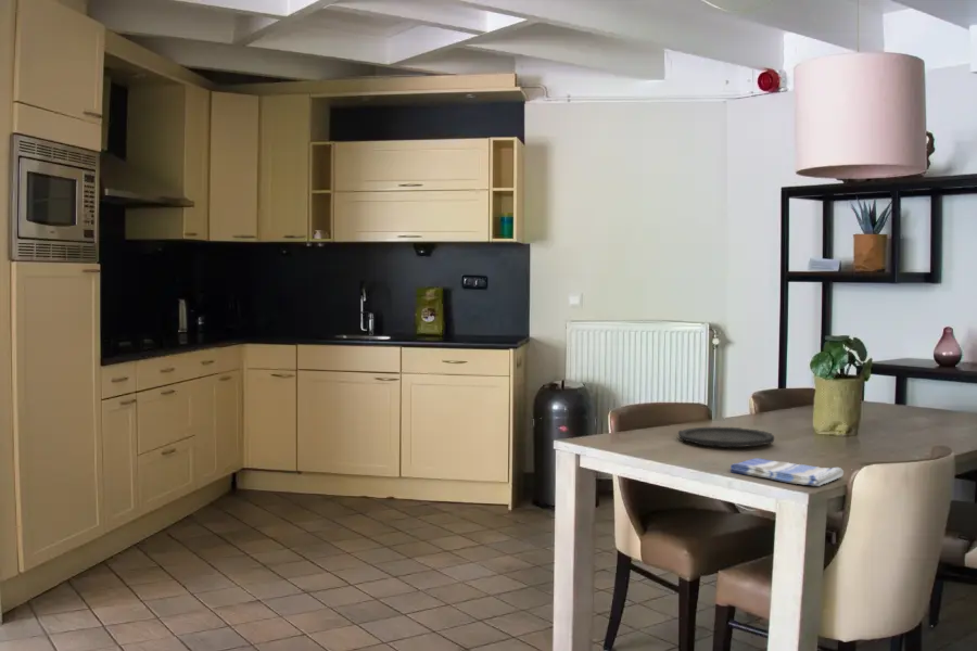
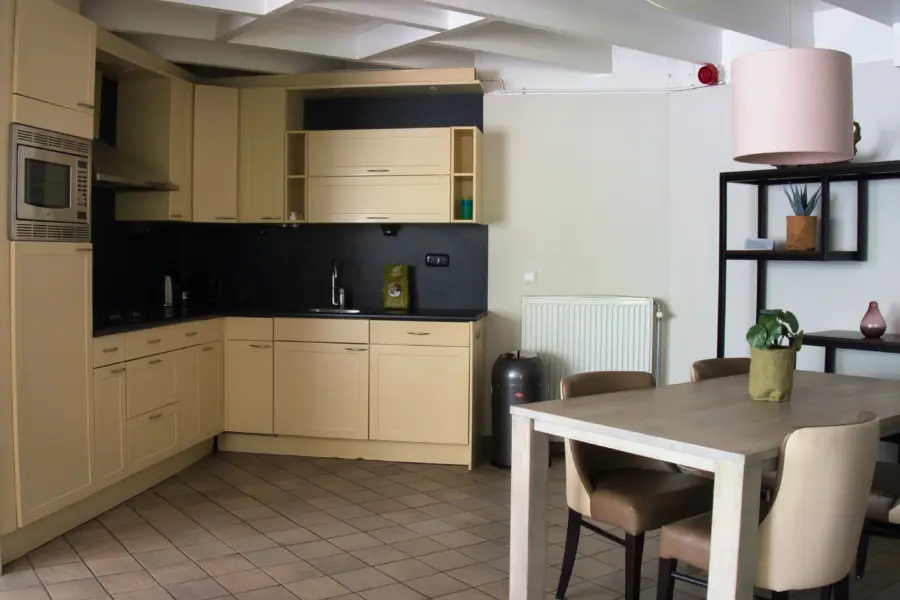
- dish towel [728,457,845,487]
- plate [677,426,775,448]
